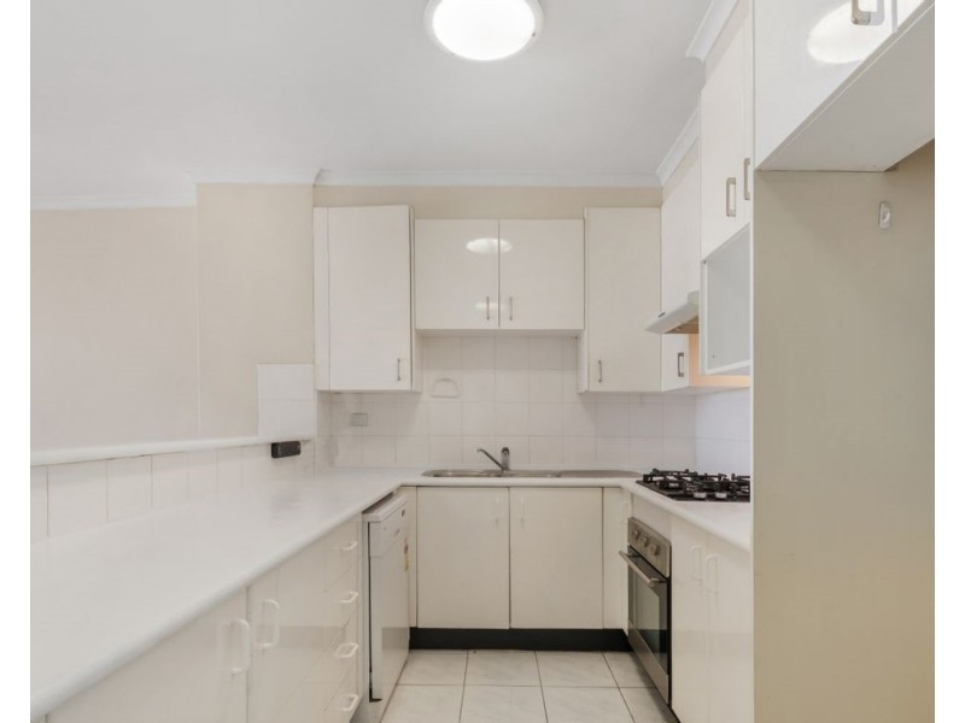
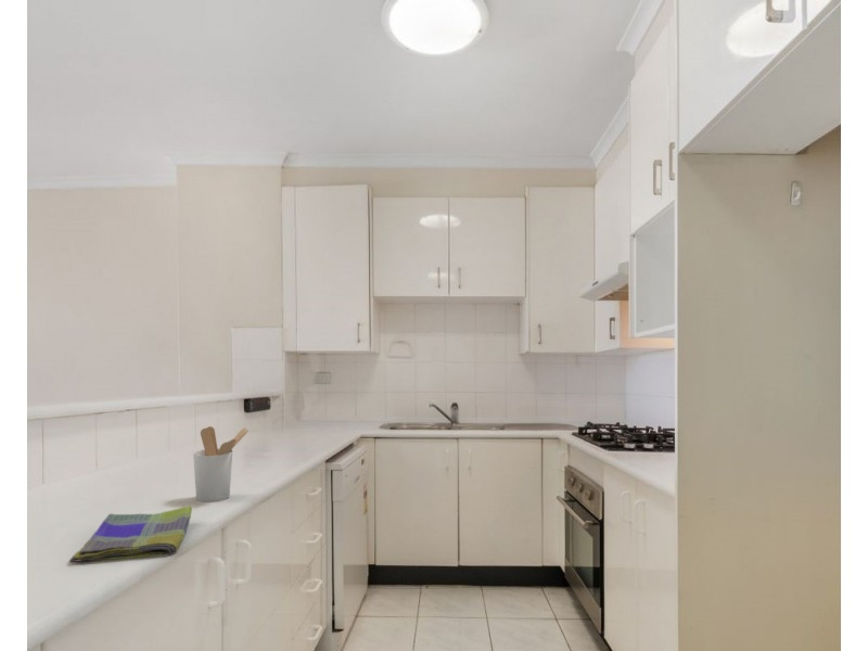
+ utensil holder [192,425,250,503]
+ dish towel [68,506,193,563]
